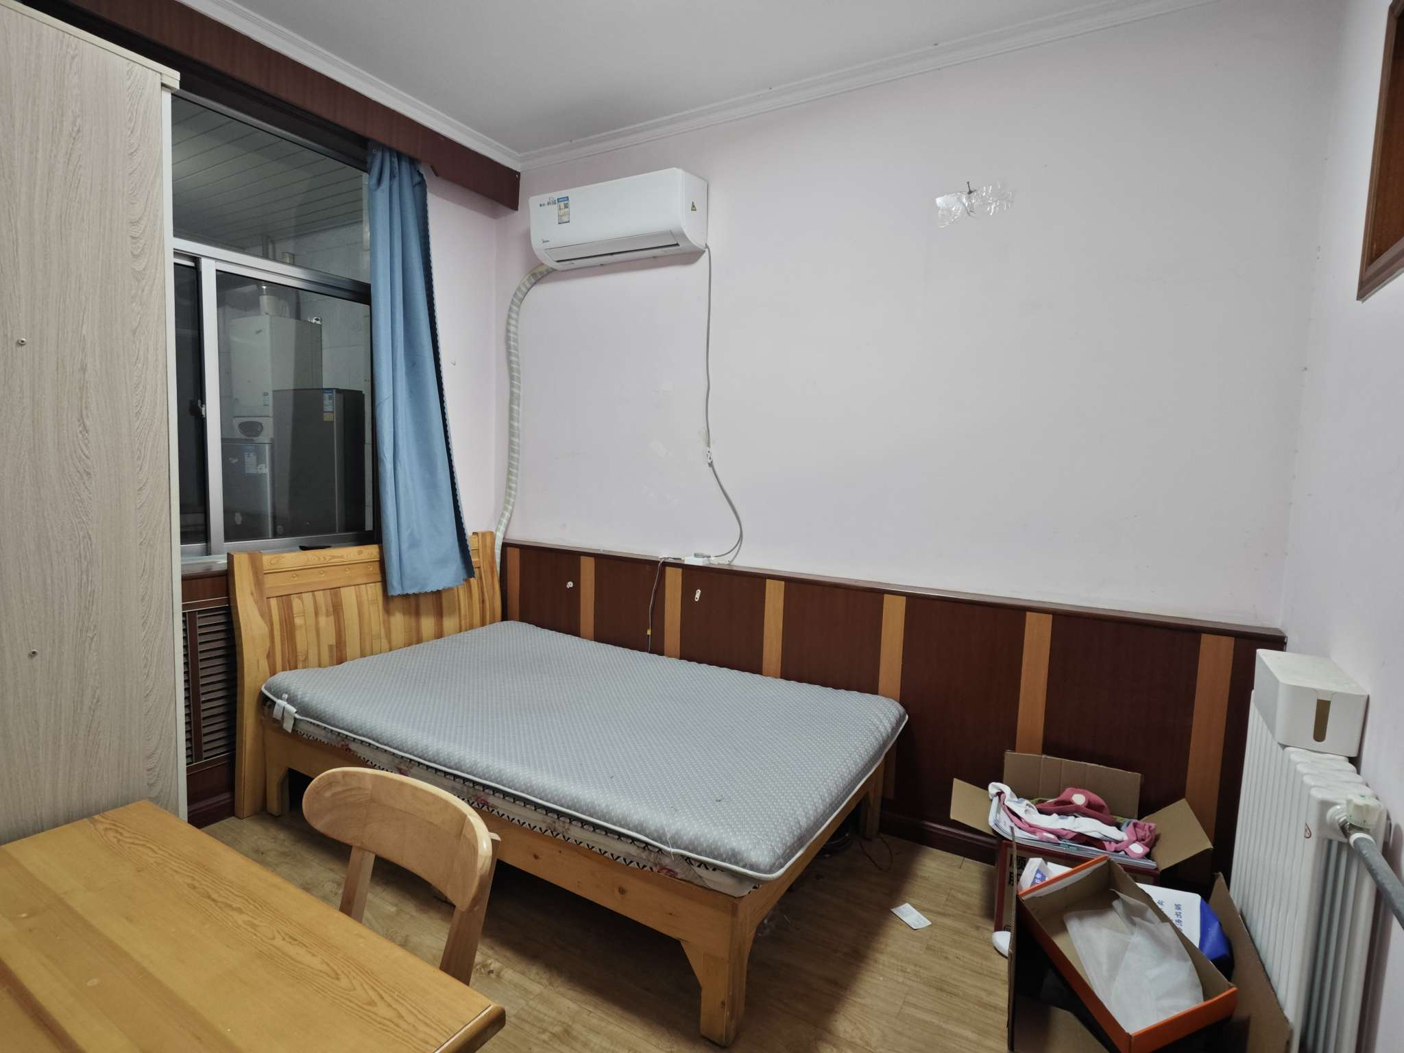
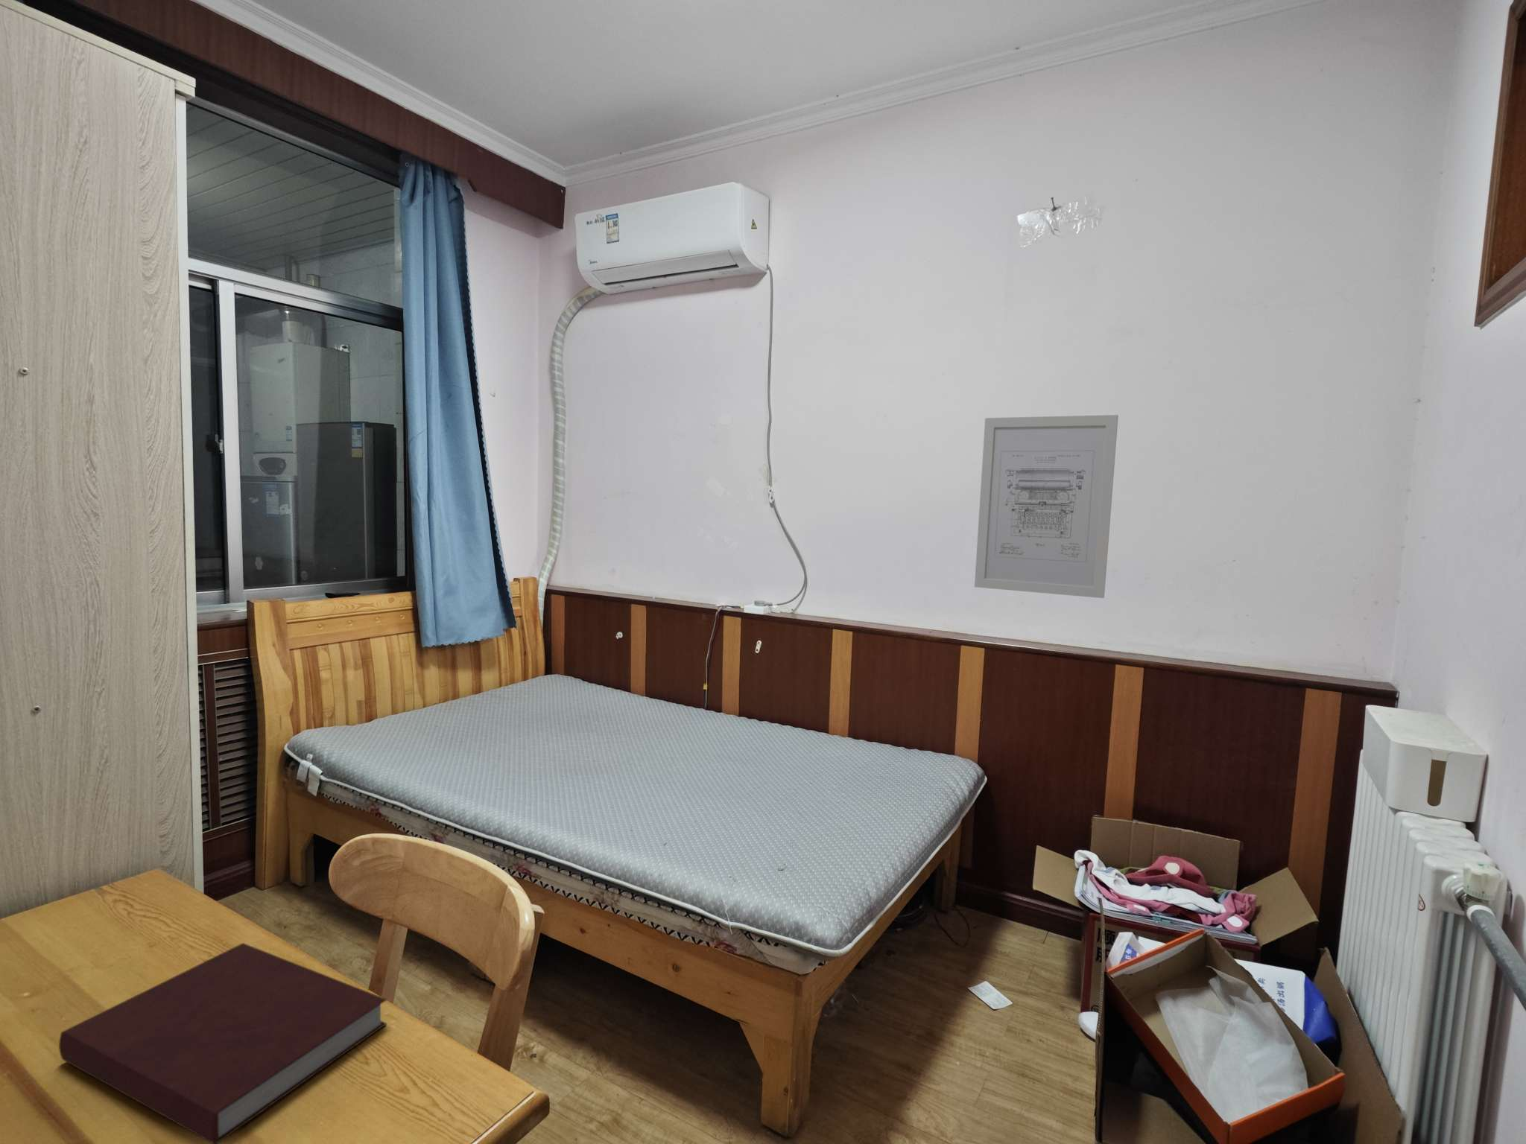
+ wall art [973,415,1119,598]
+ notebook [58,942,387,1144]
